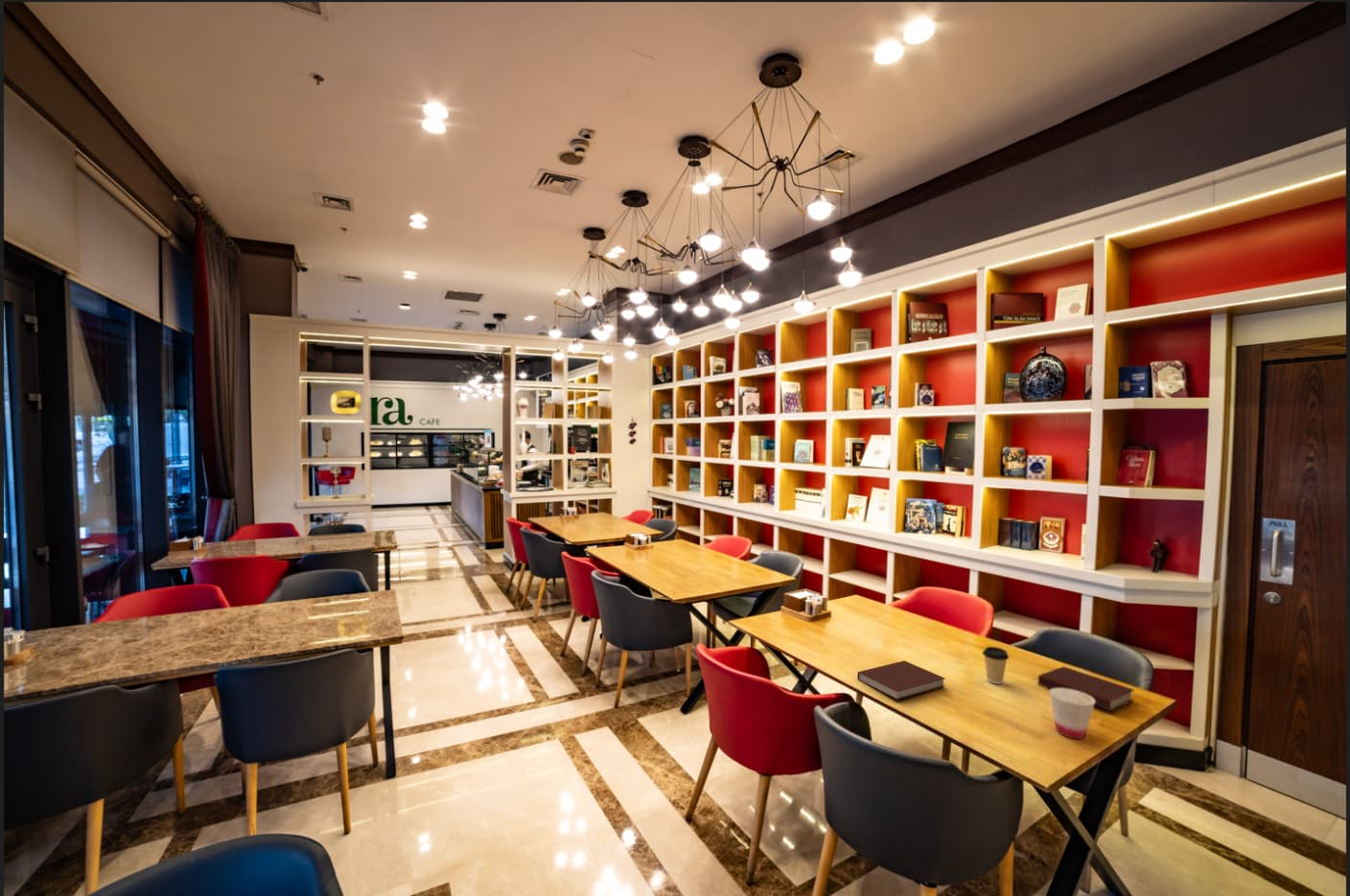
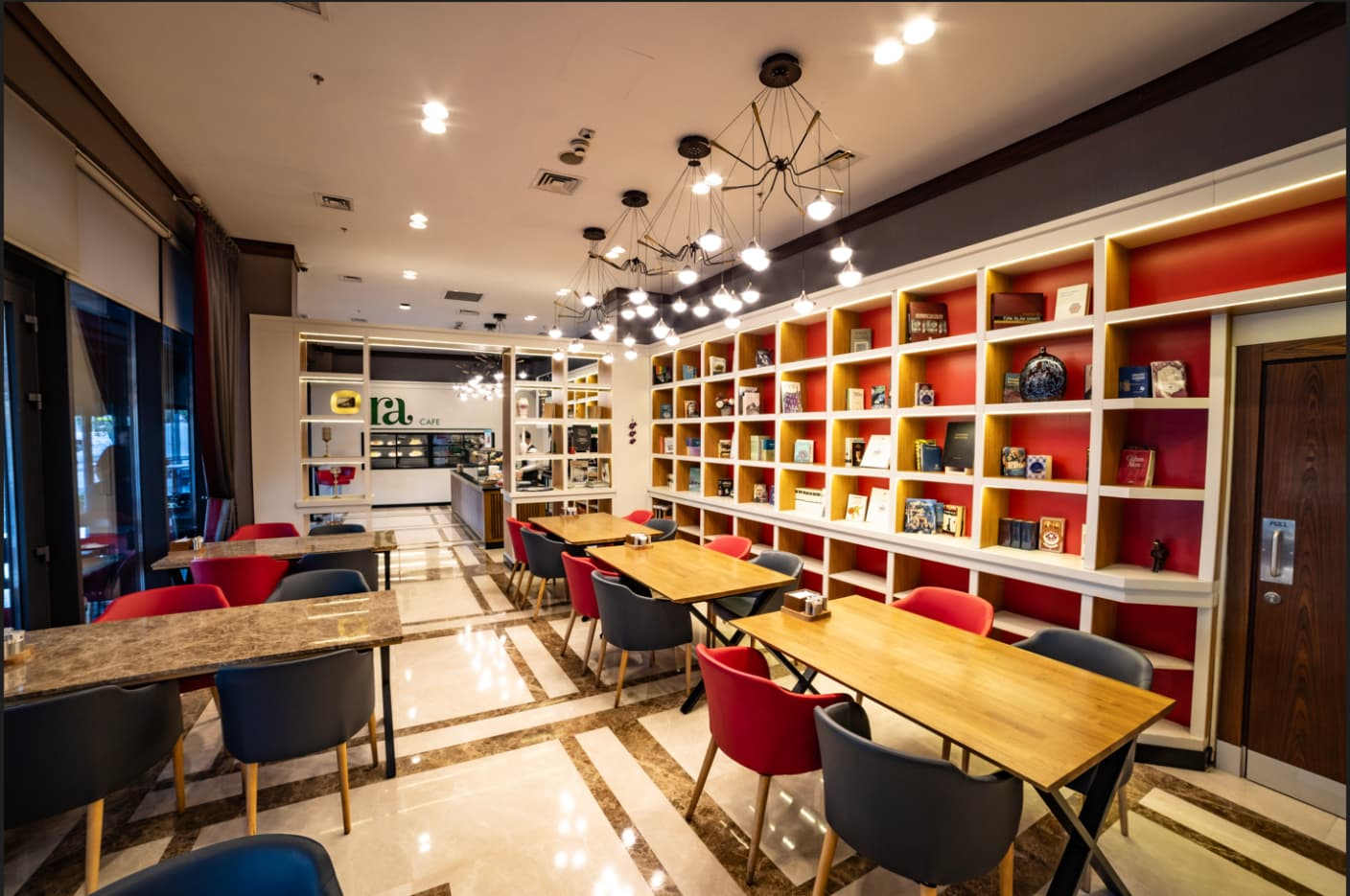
- cup [1048,688,1095,740]
- coffee cup [981,646,1010,685]
- book [1037,666,1134,712]
- notebook [856,660,945,701]
